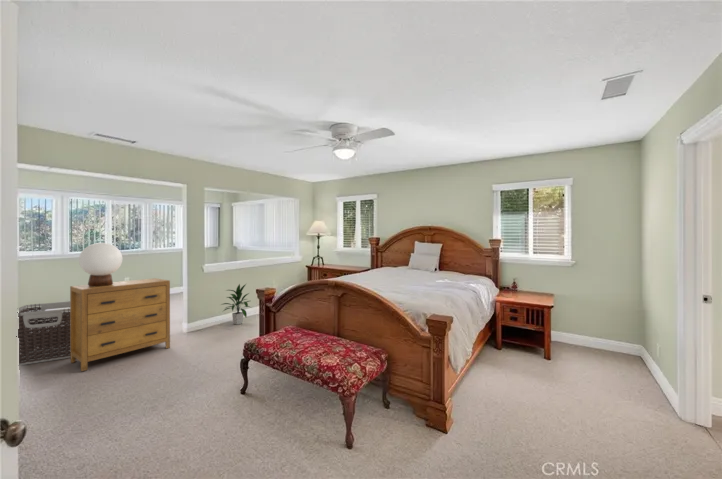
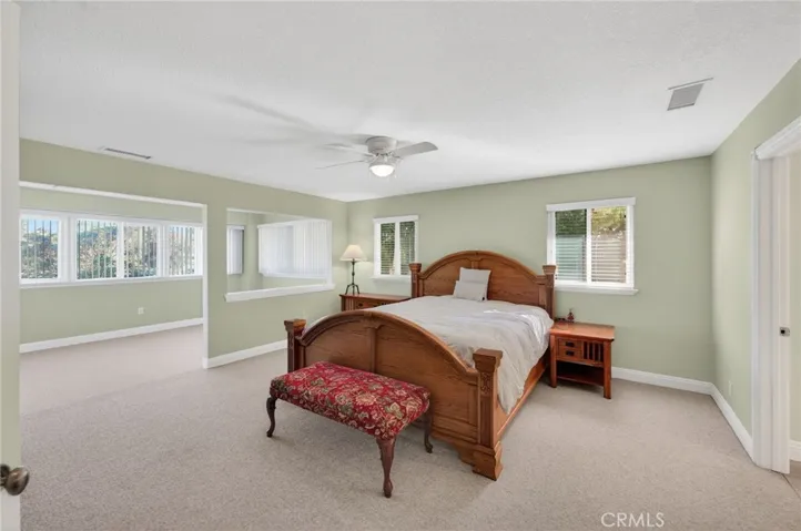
- table lamp [78,242,123,287]
- dresser [69,277,171,372]
- indoor plant [220,283,253,325]
- clothes hamper [17,300,71,366]
